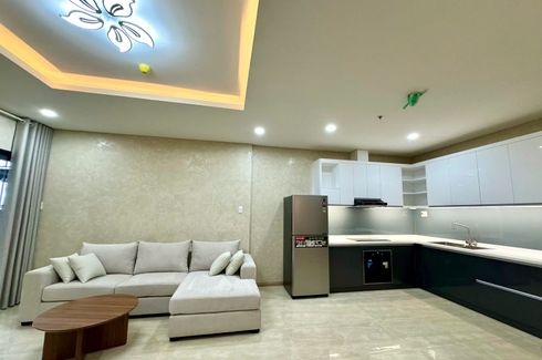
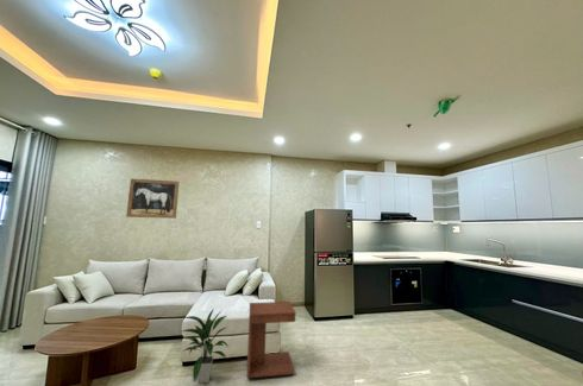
+ indoor plant [180,308,230,384]
+ wall art [125,177,181,220]
+ side table [246,300,297,379]
